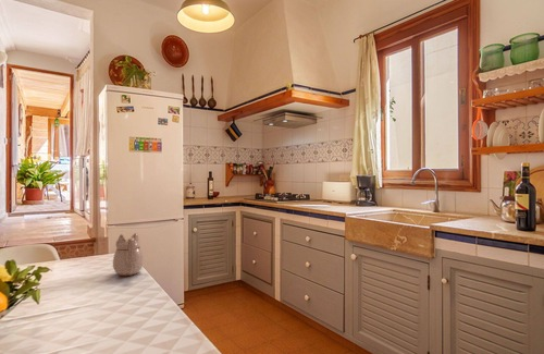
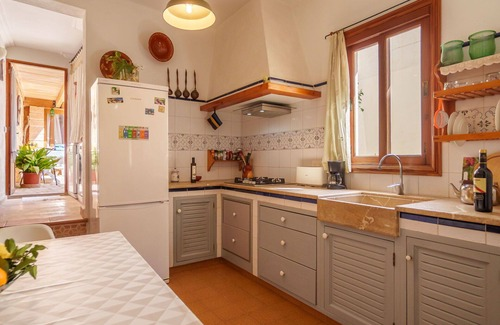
- teapot [112,232,145,277]
